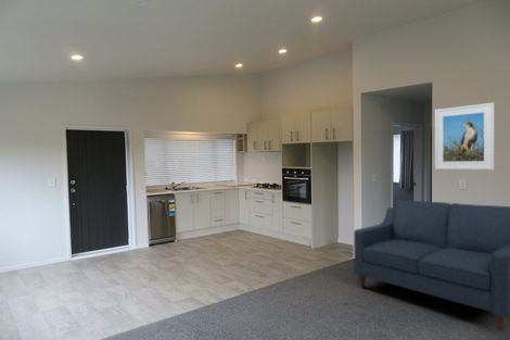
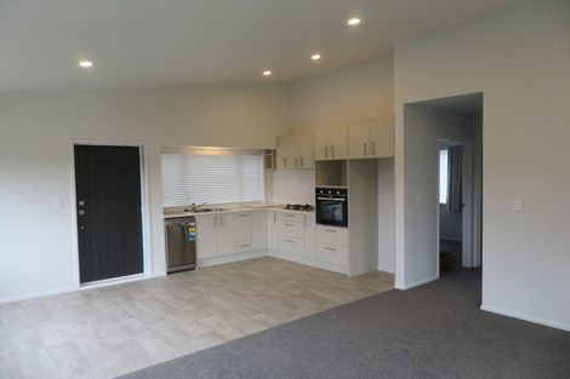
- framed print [434,102,495,171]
- sofa [353,199,510,333]
